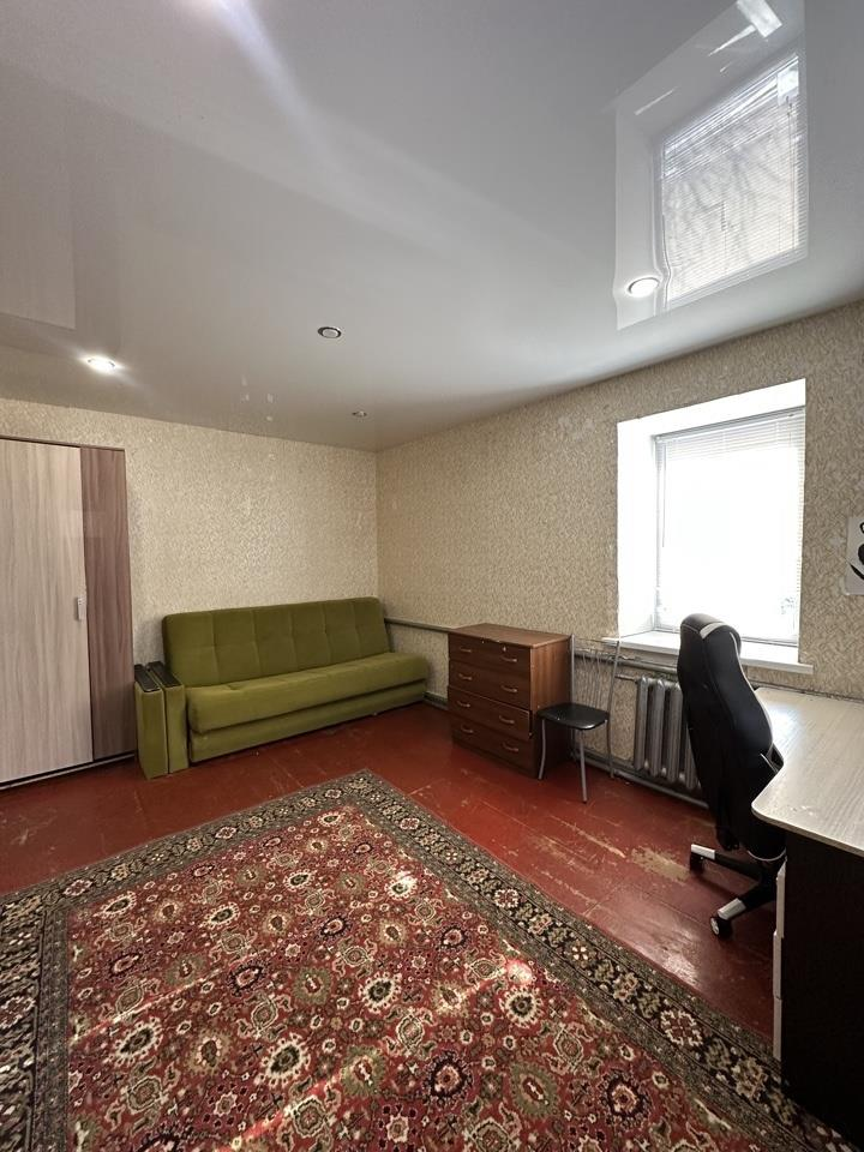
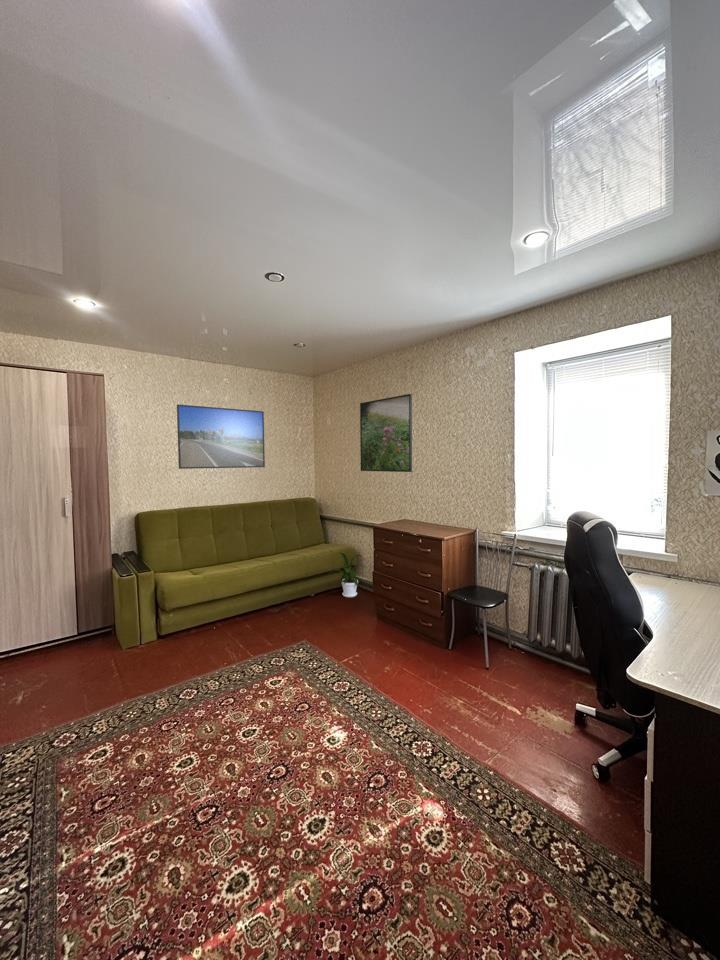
+ house plant [327,552,367,598]
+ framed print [359,393,413,473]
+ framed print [176,403,266,470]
